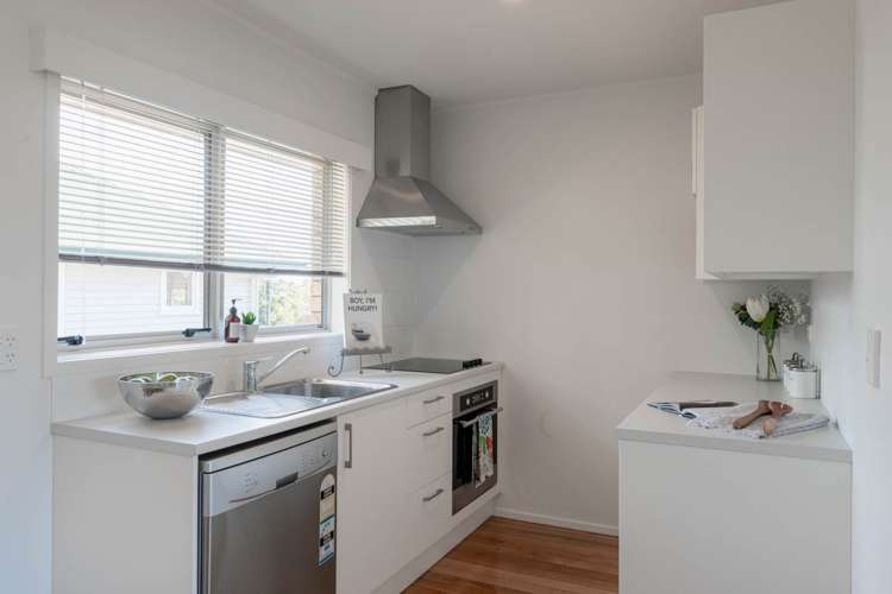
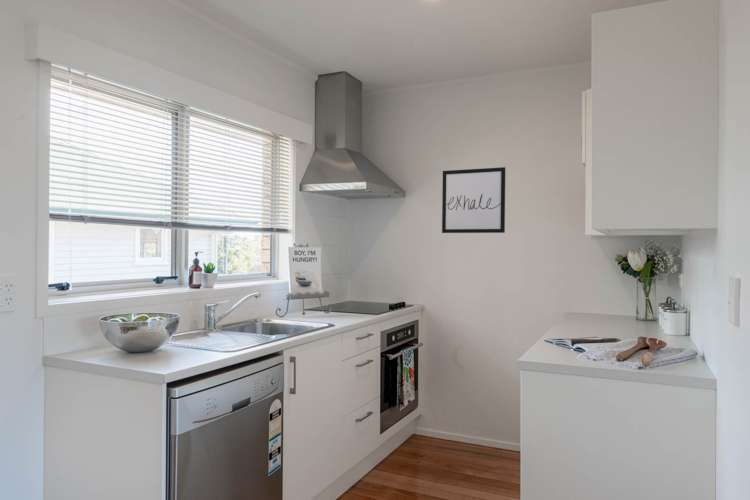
+ wall art [441,166,507,234]
